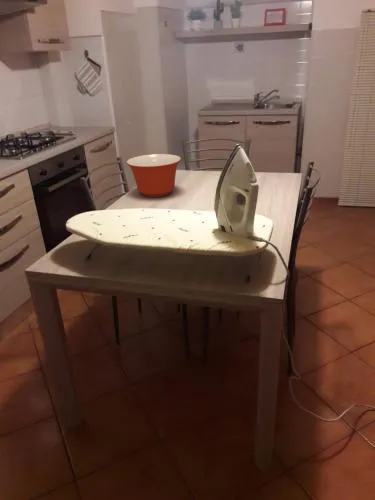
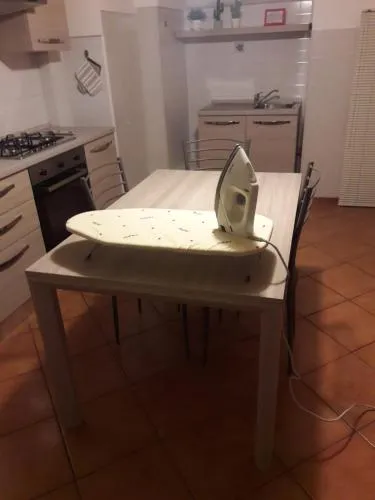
- mixing bowl [125,153,182,198]
